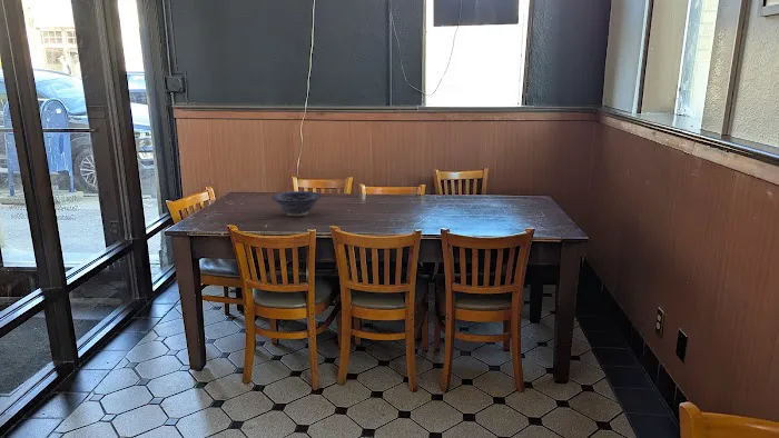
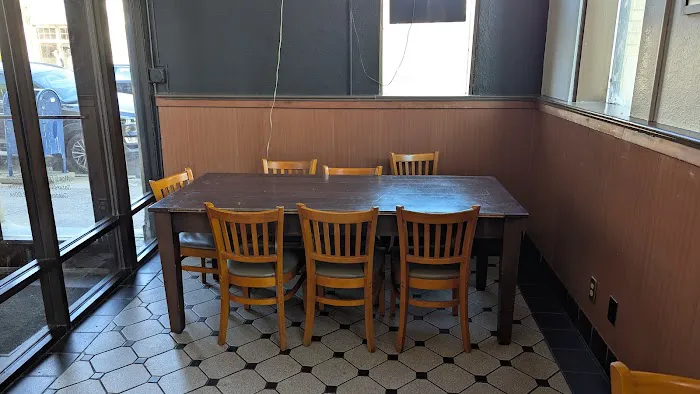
- decorative bowl [272,190,322,217]
